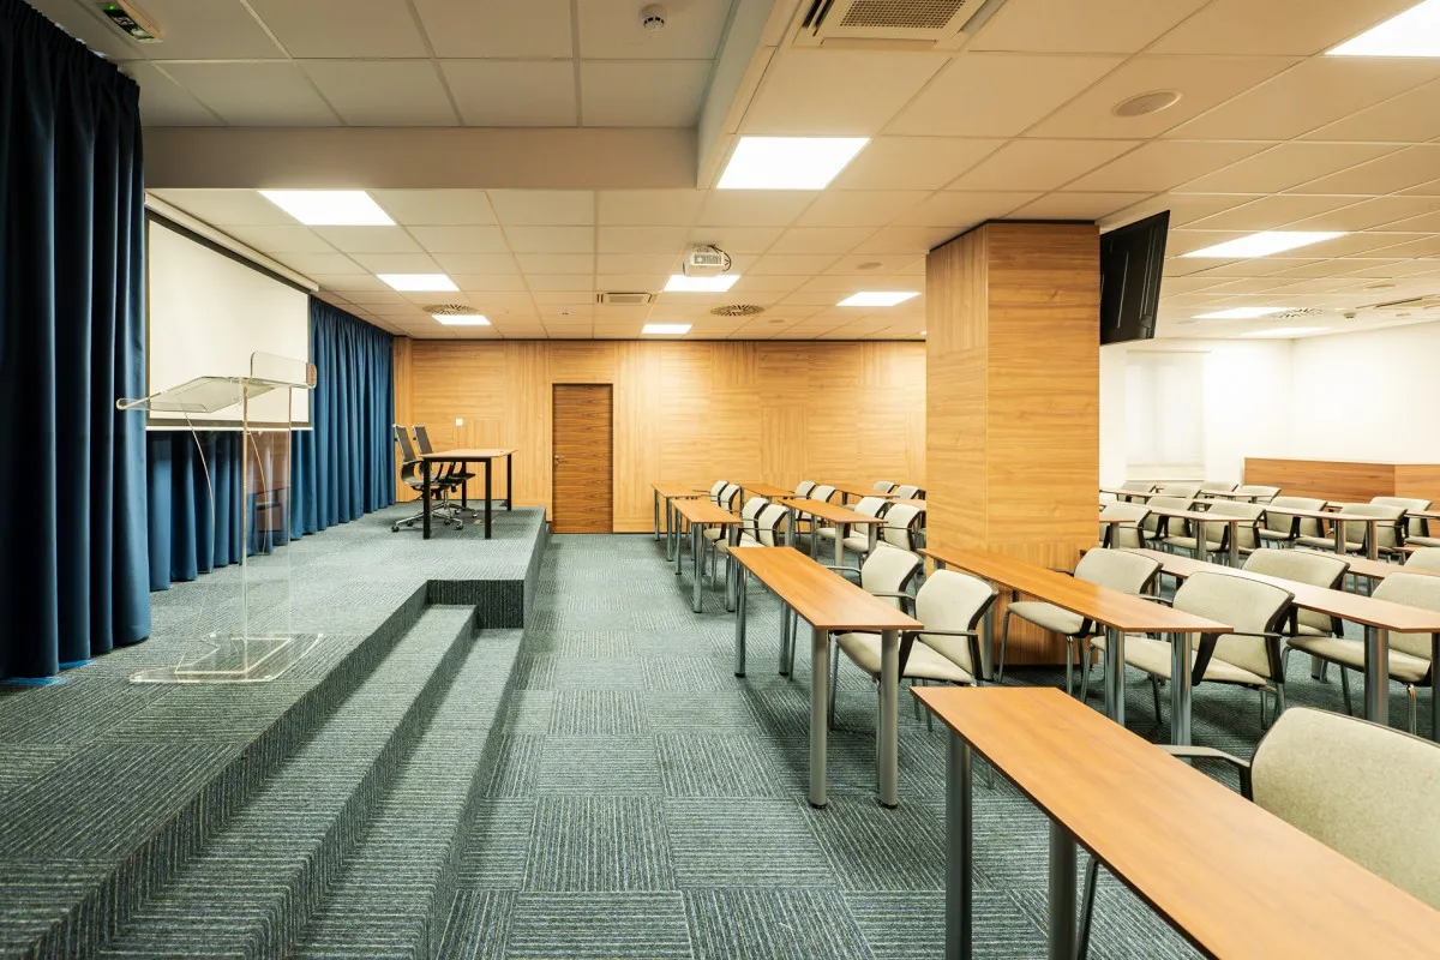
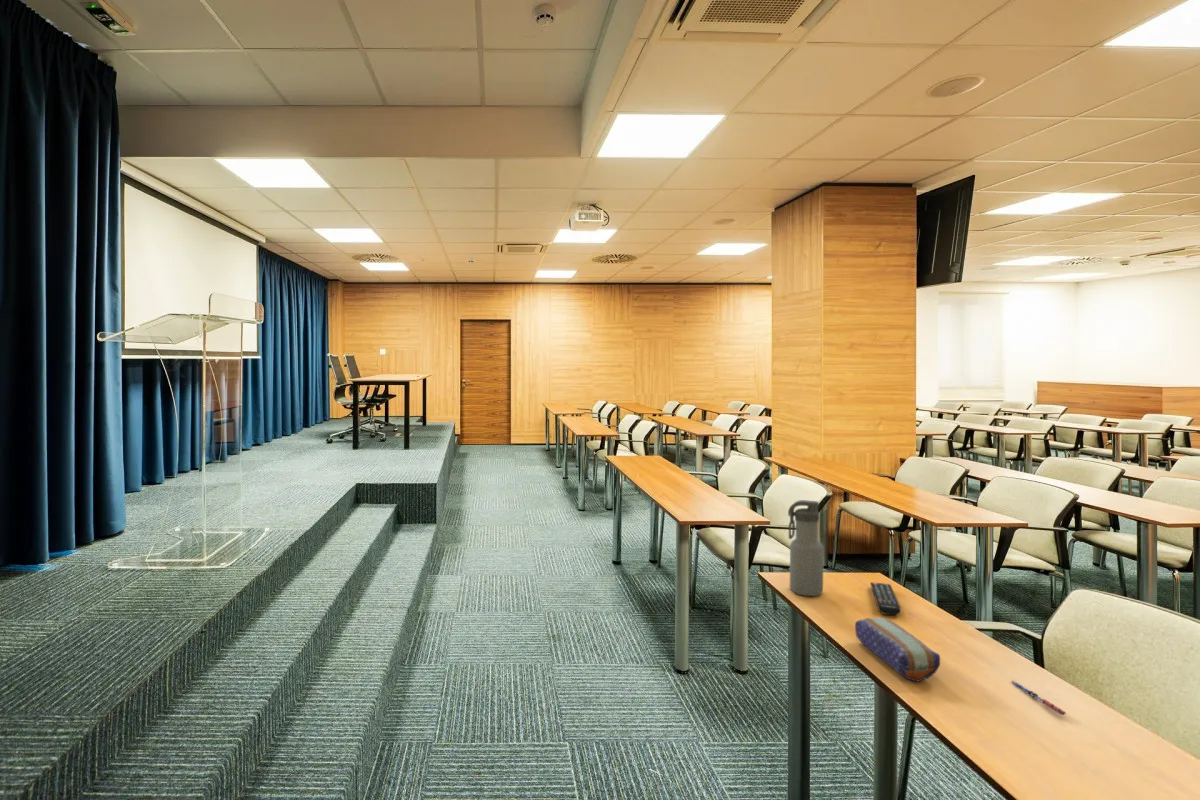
+ remote control [869,581,902,616]
+ water bottle [787,499,824,597]
+ pencil case [854,616,941,682]
+ pen [1010,679,1068,716]
